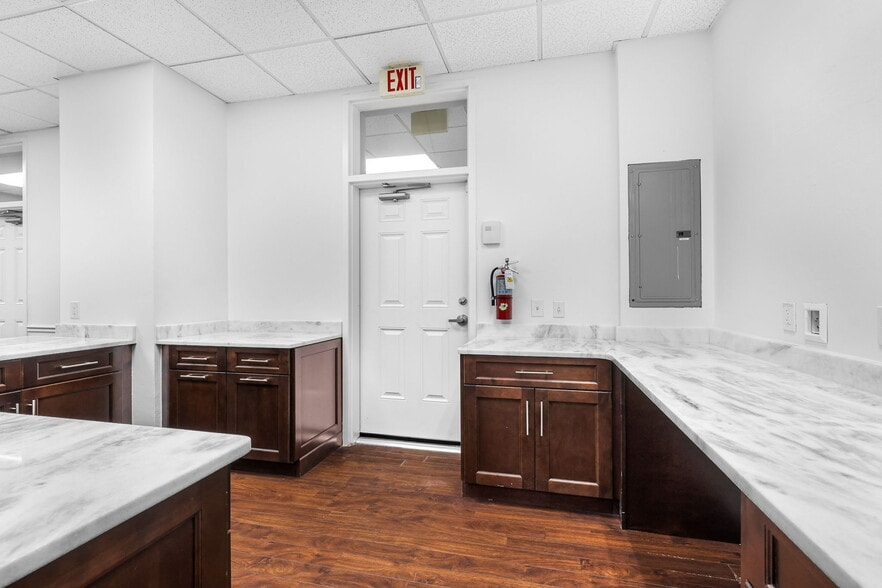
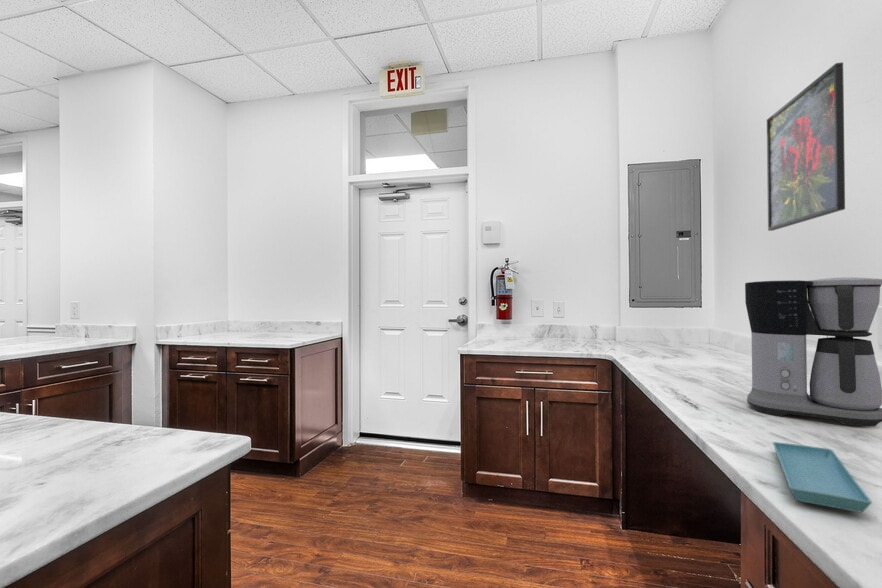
+ saucer [771,441,873,513]
+ coffee maker [744,276,882,427]
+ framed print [766,61,846,232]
